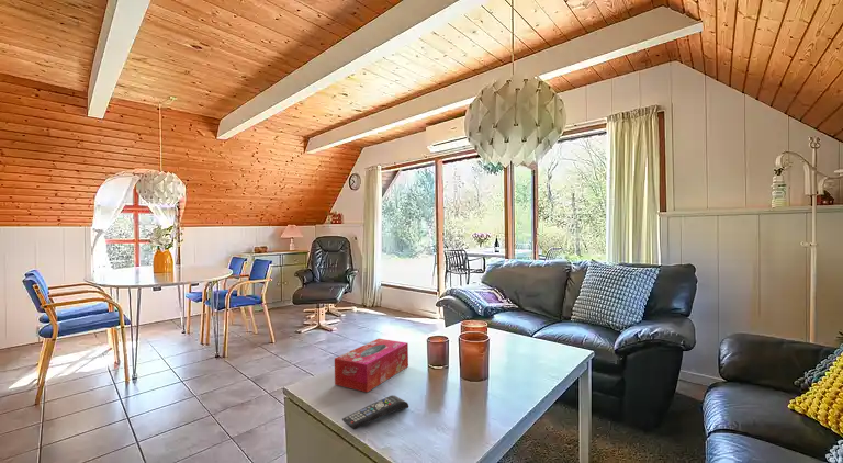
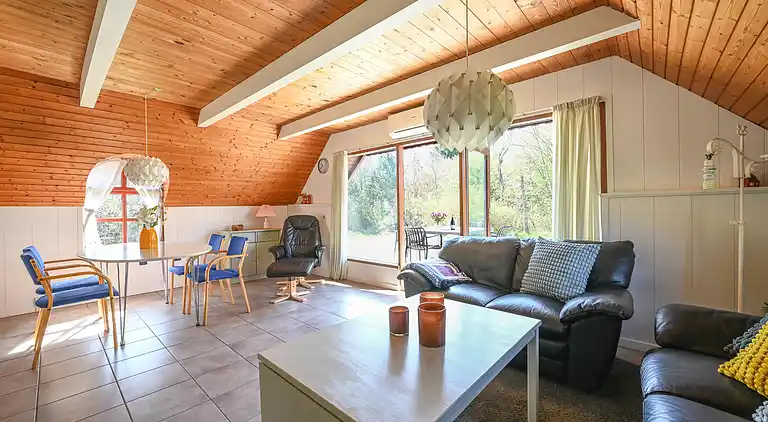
- remote control [341,394,409,430]
- tissue box [334,338,409,394]
